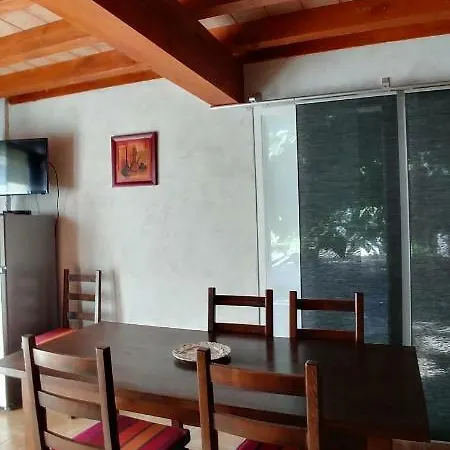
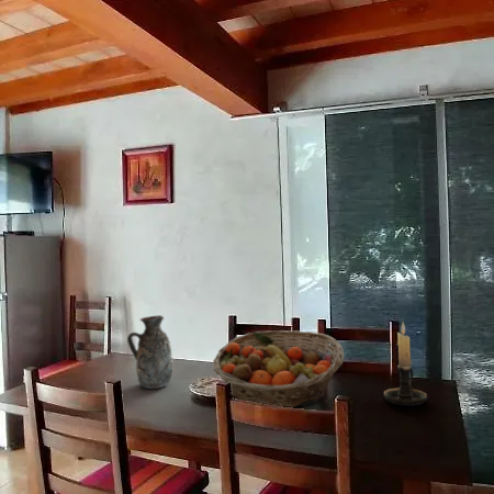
+ fruit basket [212,329,345,408]
+ candle holder [383,322,428,407]
+ decorative vase [126,314,173,390]
